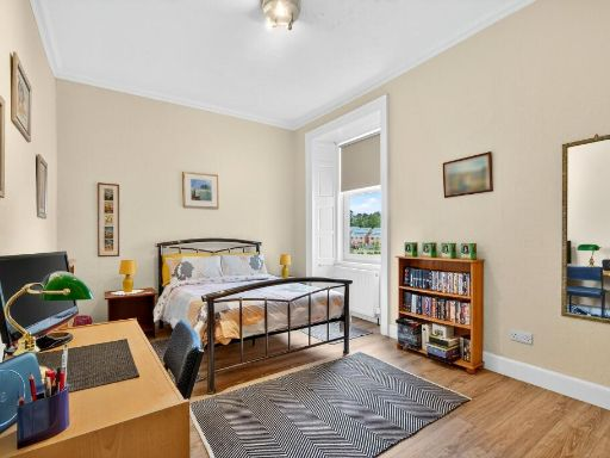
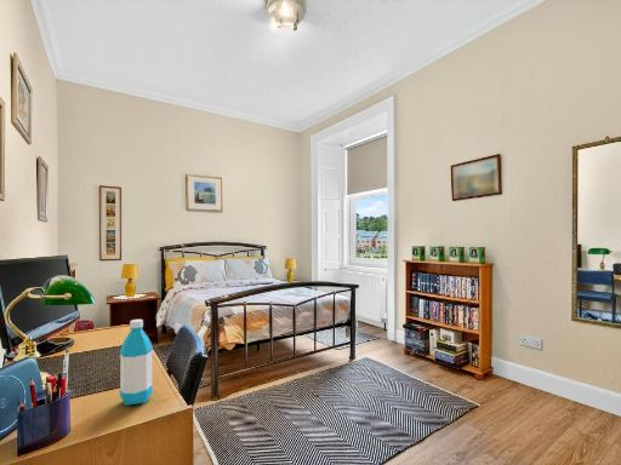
+ water bottle [119,318,154,407]
